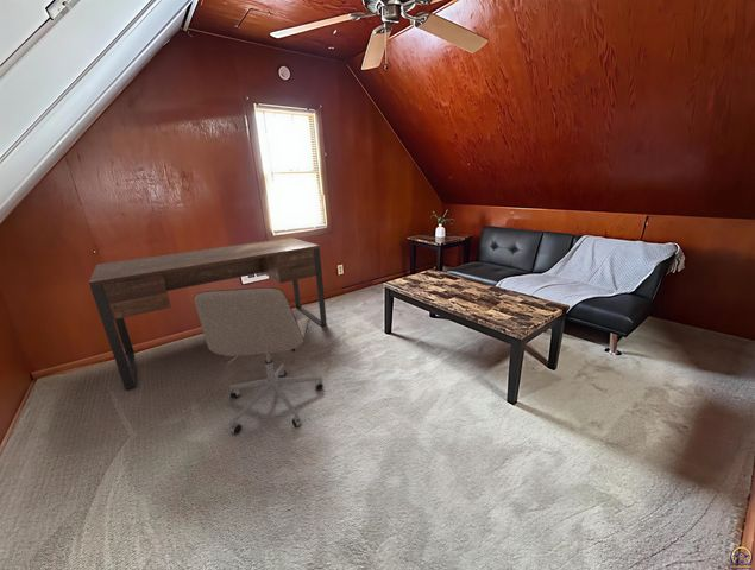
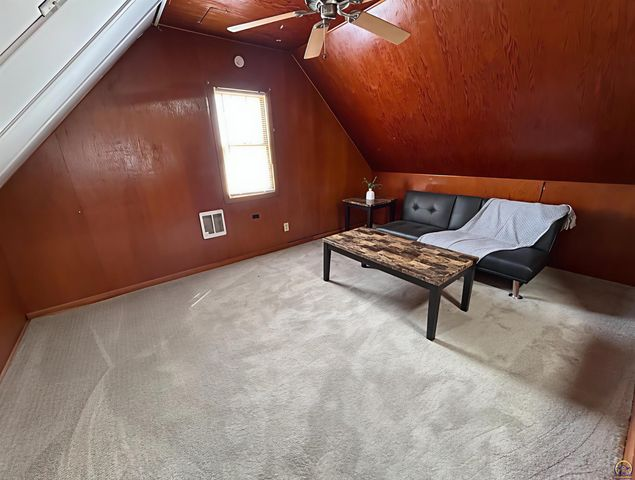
- office chair [193,286,325,435]
- desk [88,236,328,391]
